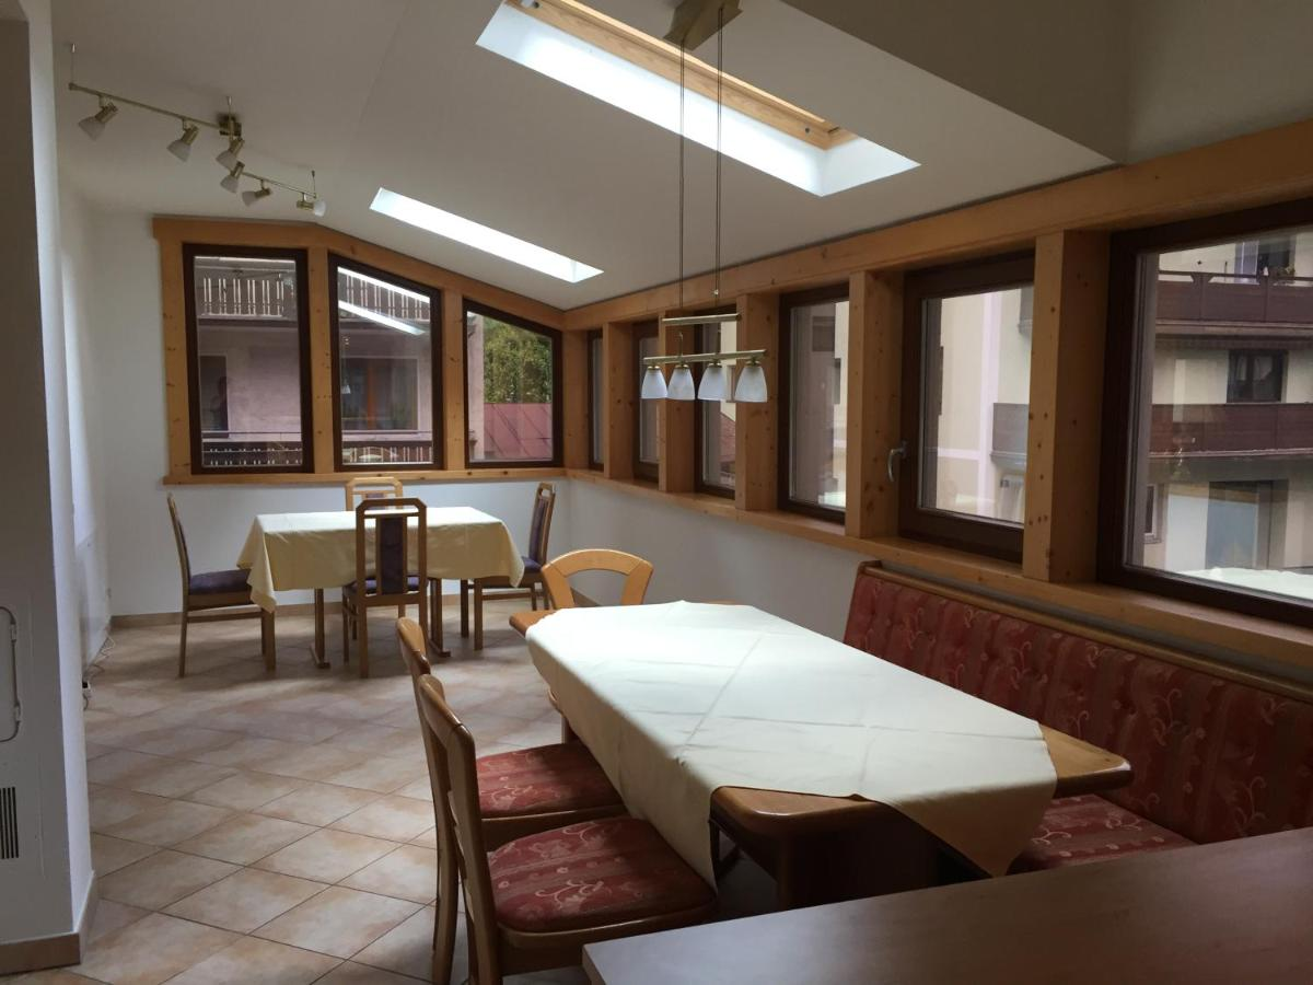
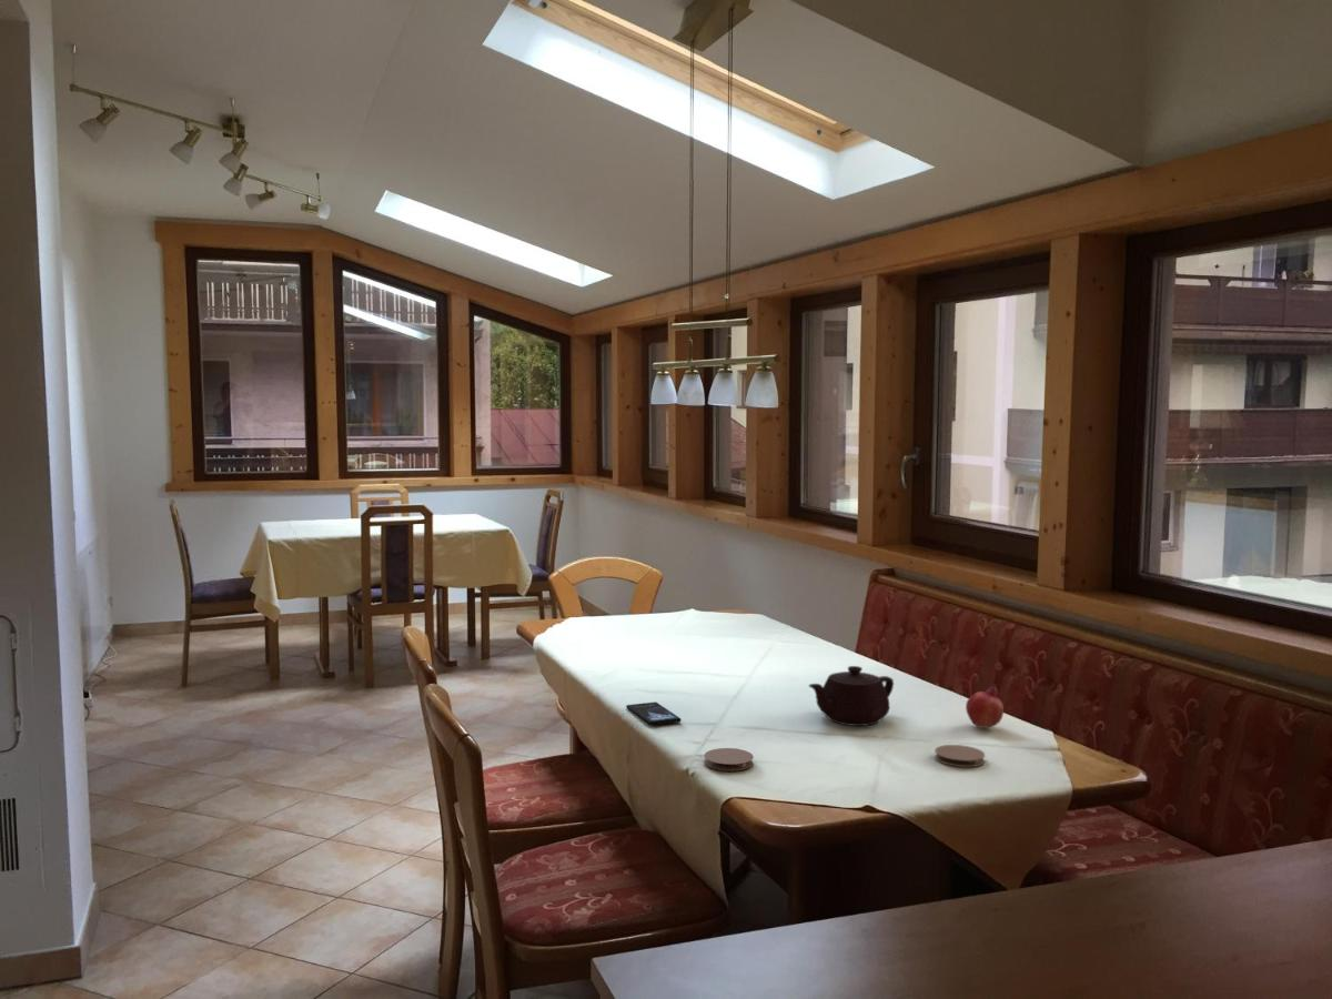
+ smartphone [625,700,682,726]
+ fruit [965,685,1005,729]
+ coaster [934,744,986,768]
+ teapot [808,665,895,727]
+ coaster [703,747,755,771]
